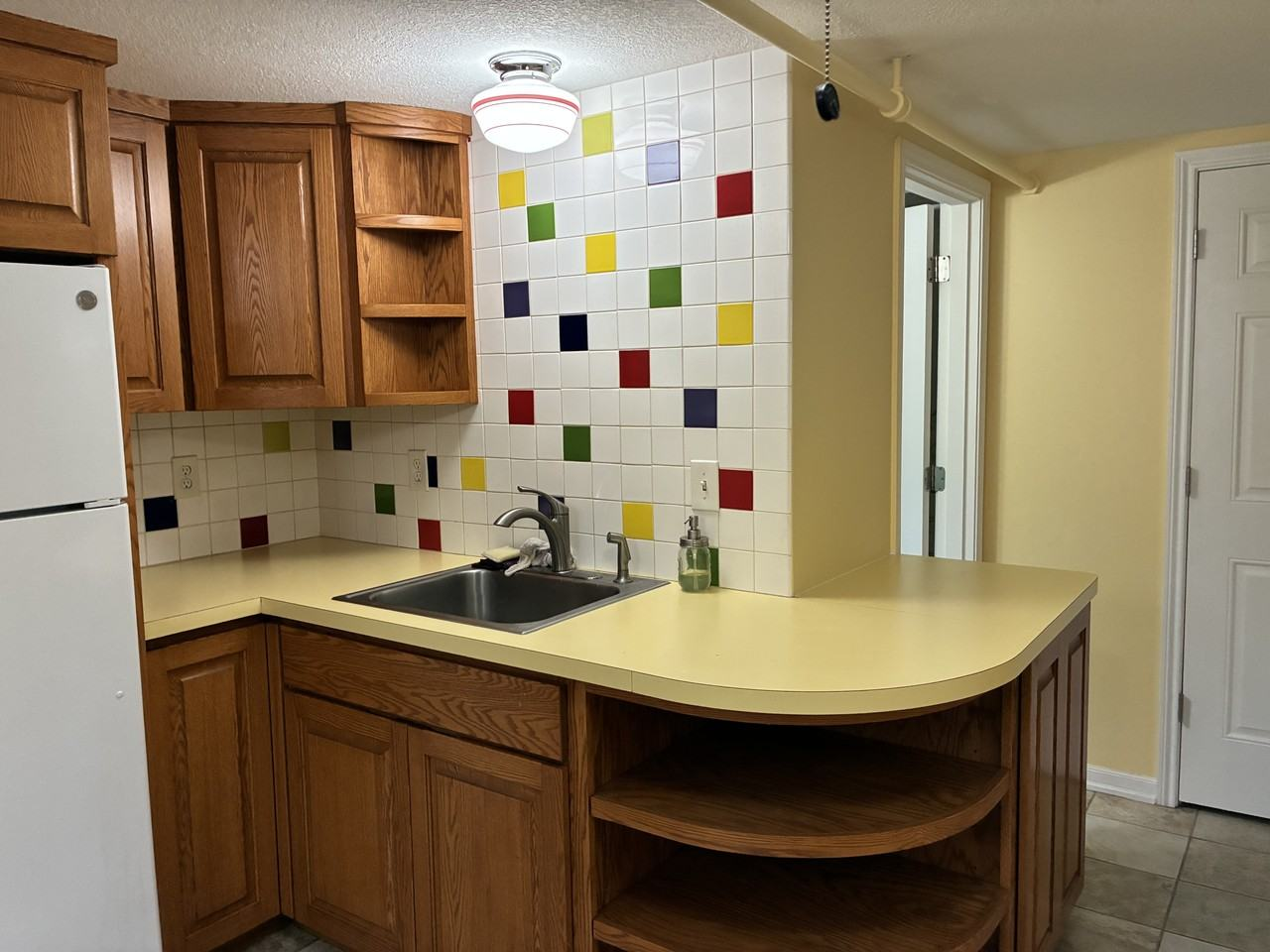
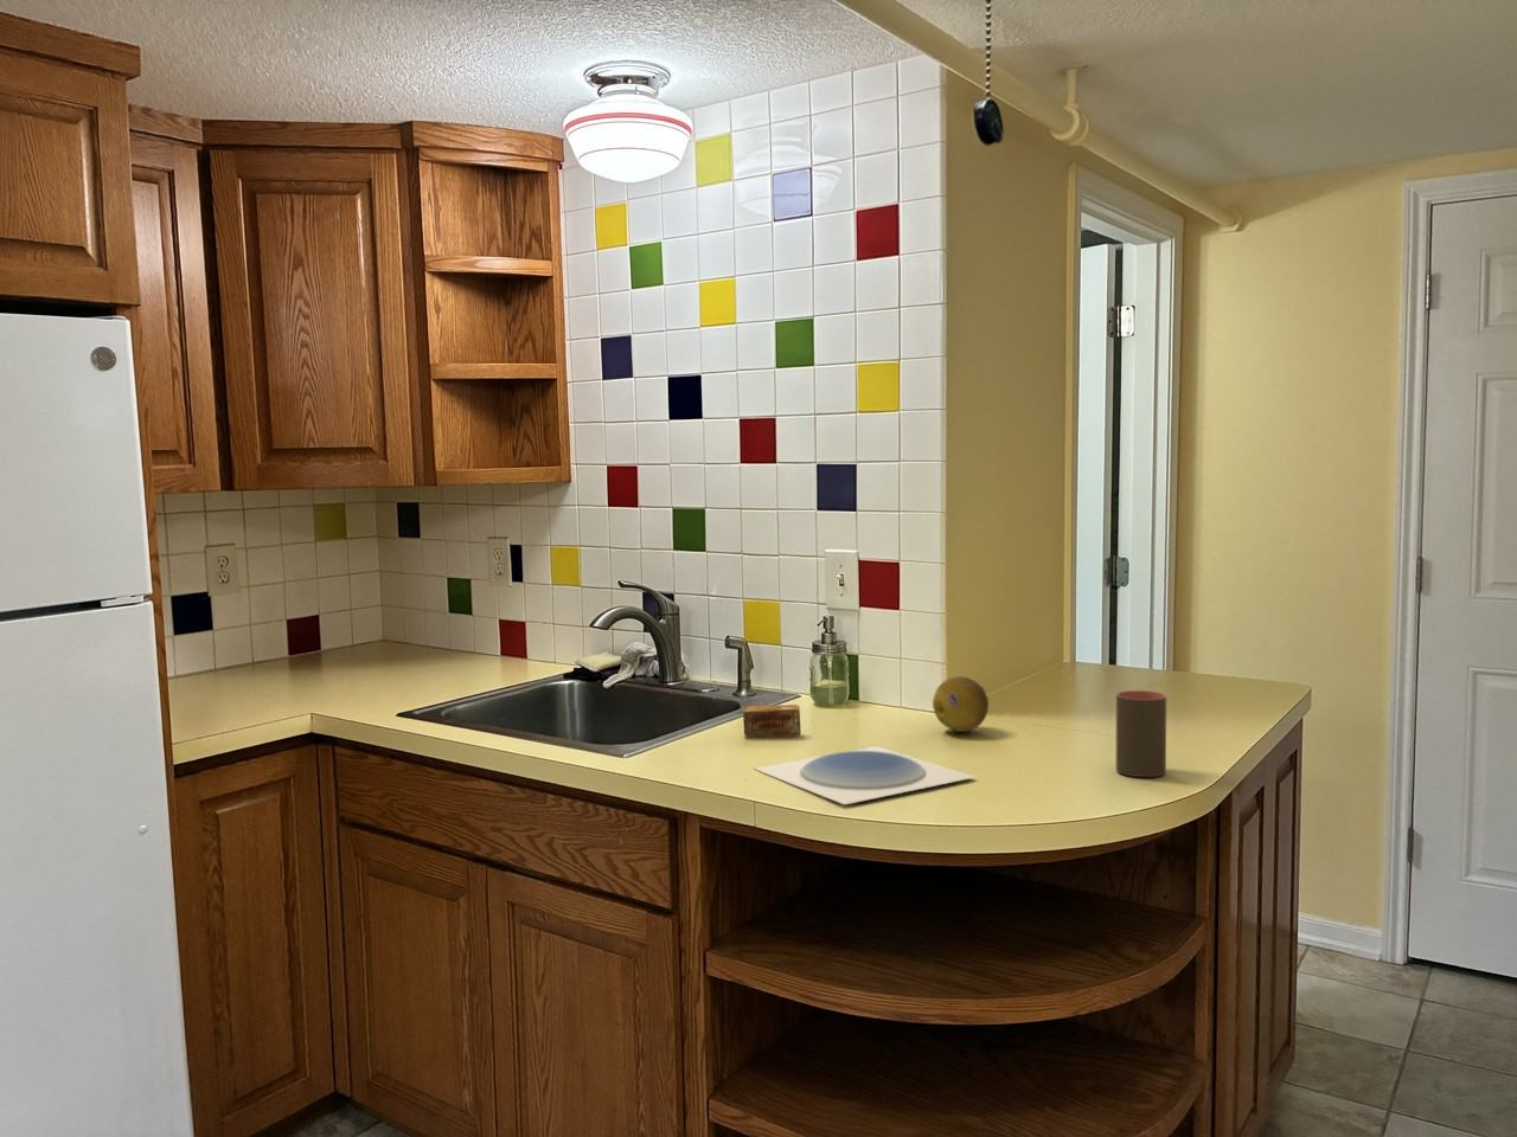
+ bowl [754,745,976,805]
+ cup [1116,689,1167,779]
+ soap bar [742,703,803,738]
+ fruit [932,675,989,733]
